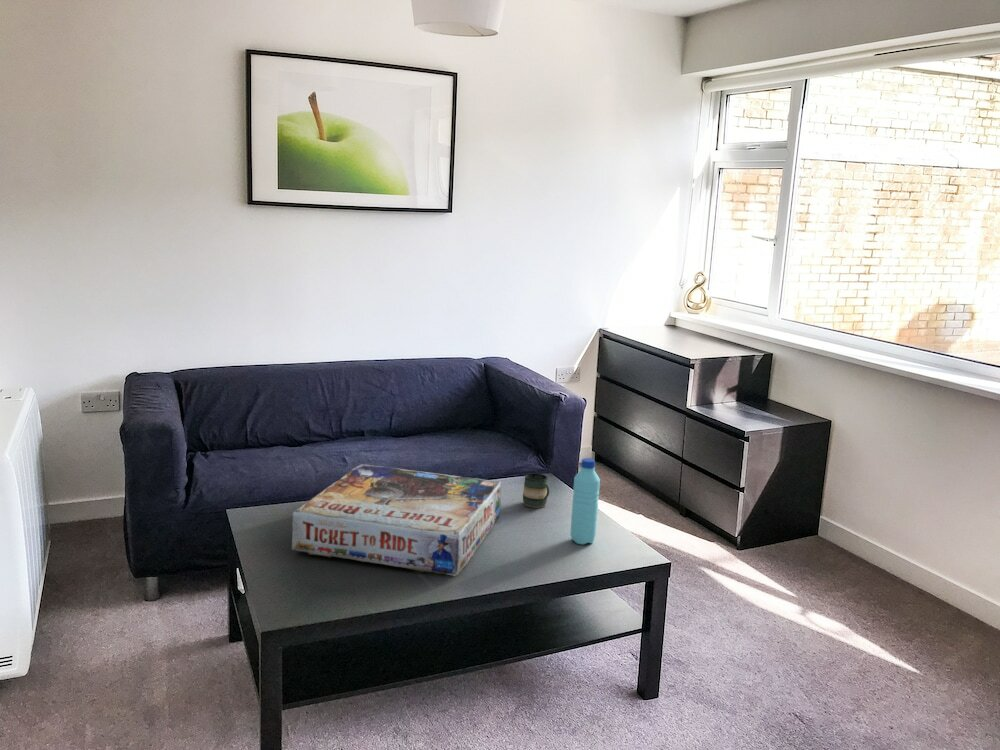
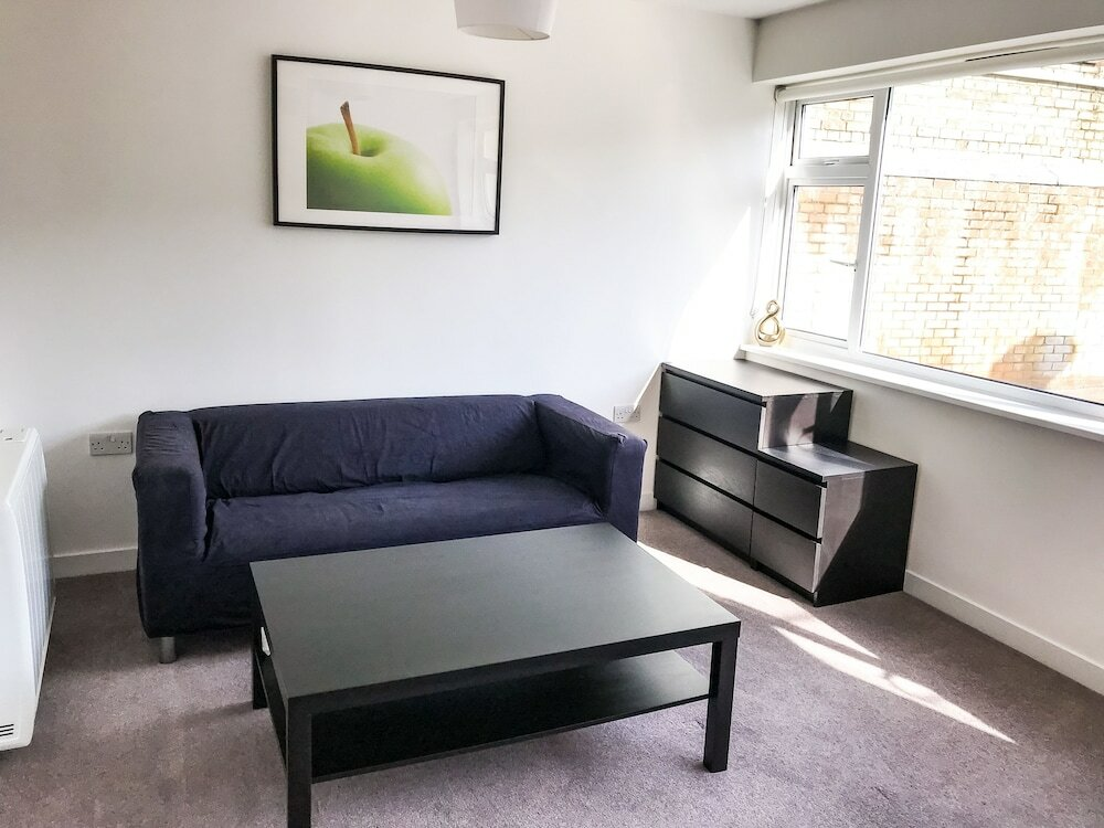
- water bottle [569,457,601,545]
- mug [522,472,550,509]
- board game [291,463,502,577]
